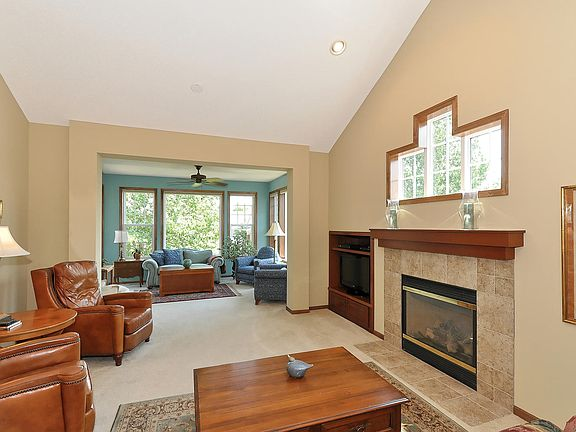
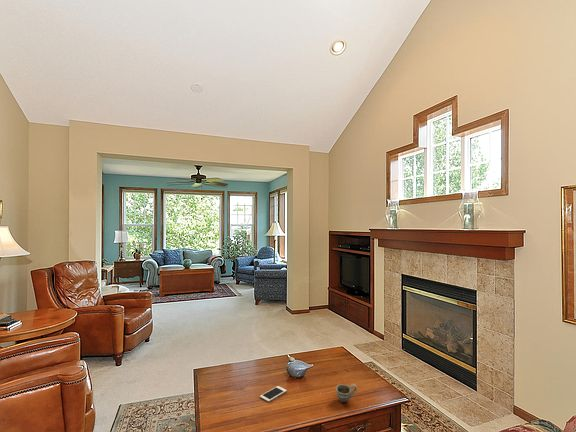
+ cup [335,383,358,403]
+ cell phone [259,385,287,402]
